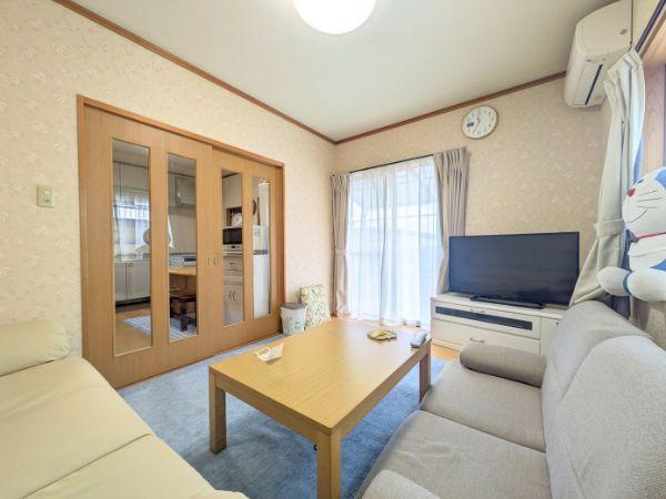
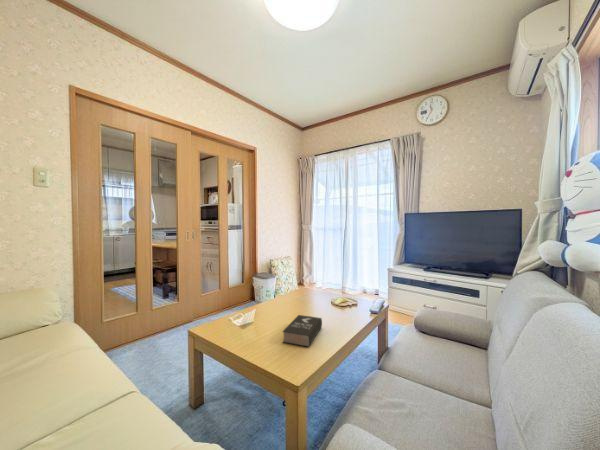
+ book [281,314,323,348]
